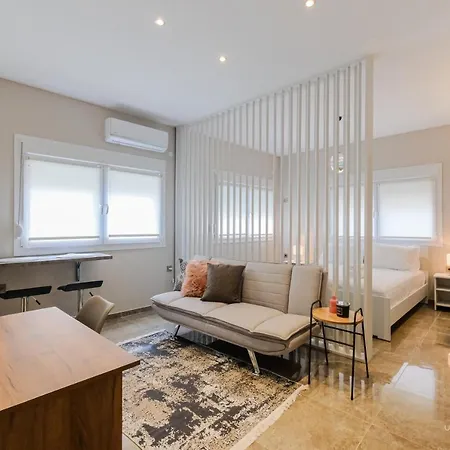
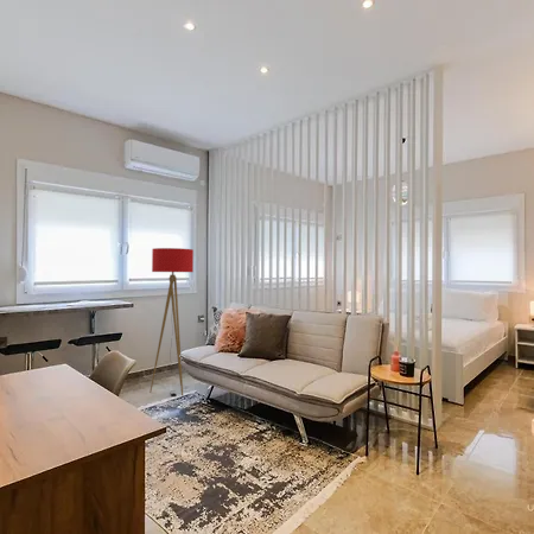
+ floor lamp [150,247,195,398]
